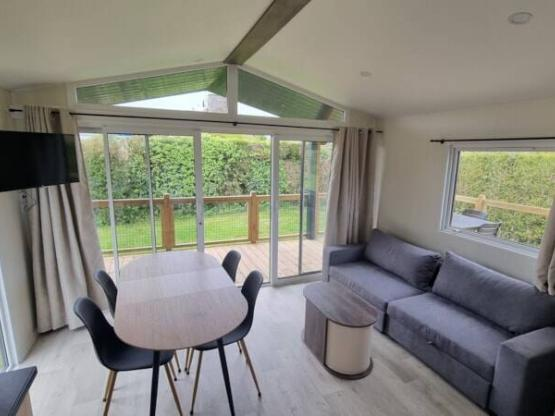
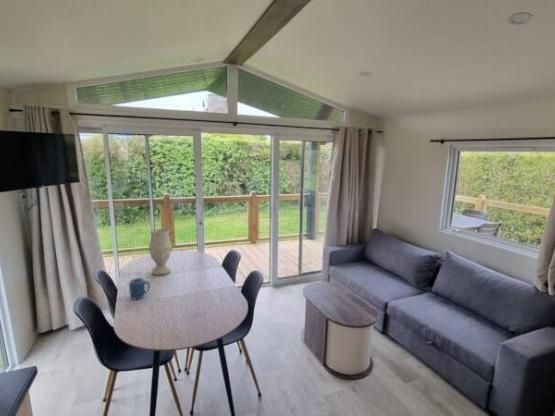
+ vase [148,228,173,276]
+ mug [128,277,151,301]
